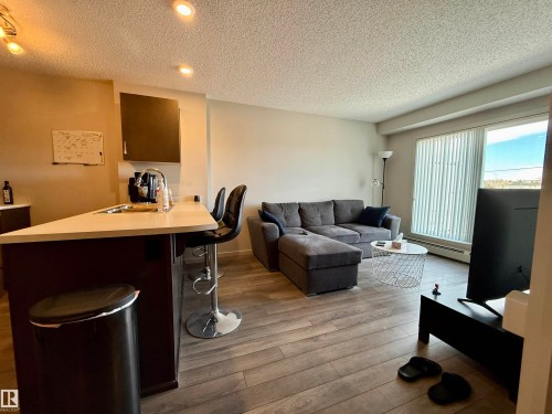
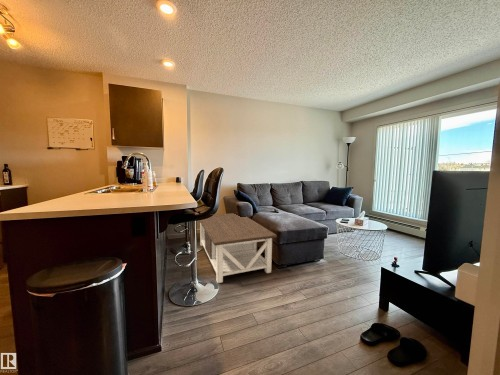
+ coffee table [199,212,278,284]
